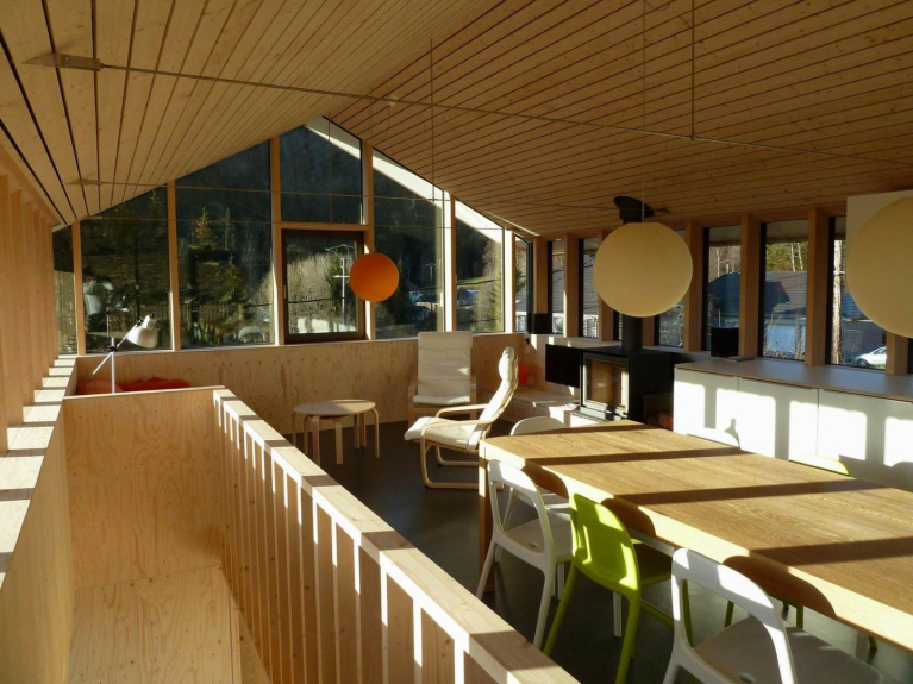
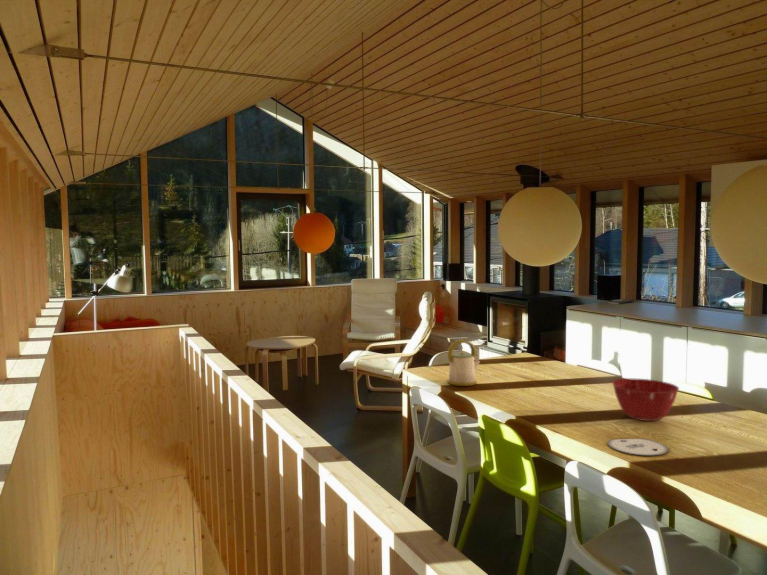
+ mixing bowl [611,378,680,422]
+ plate [606,438,670,456]
+ kettle [447,339,481,387]
